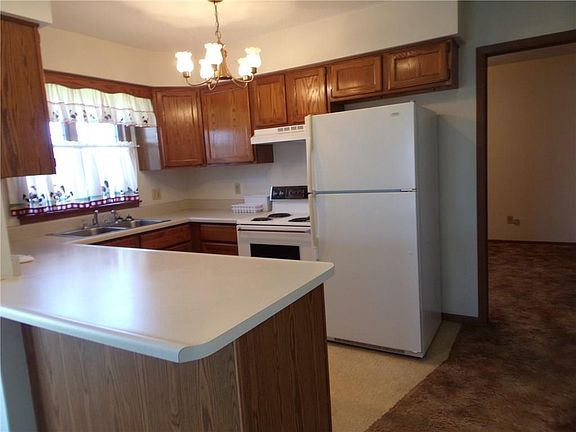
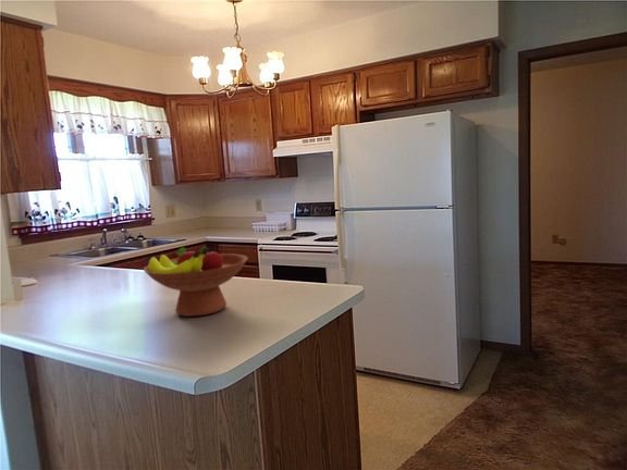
+ fruit bowl [142,246,249,318]
